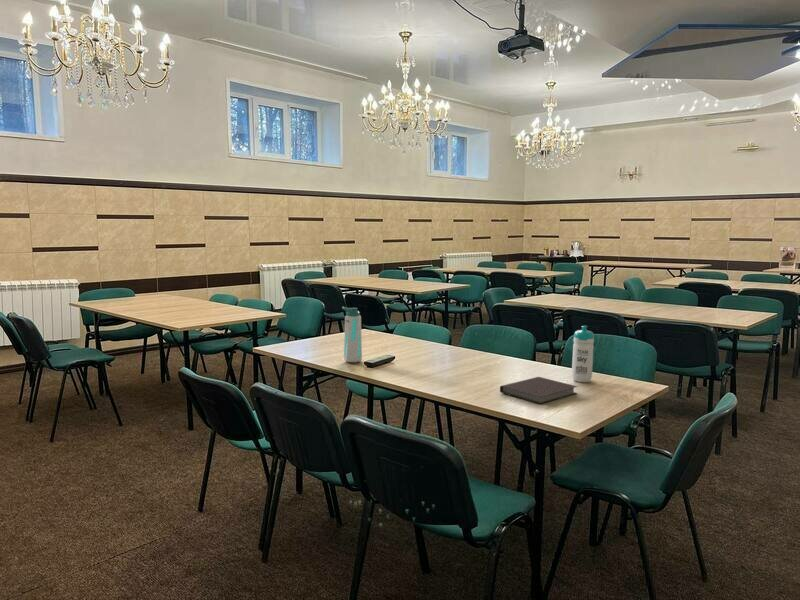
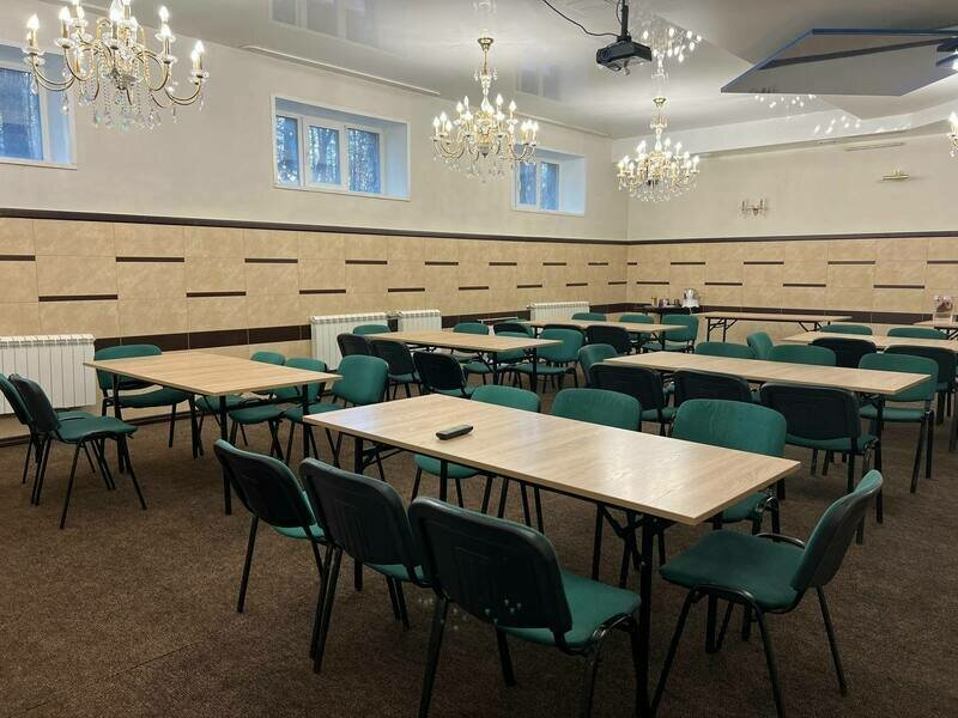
- water bottle [571,325,595,383]
- water bottle [341,306,363,364]
- notebook [499,376,579,405]
